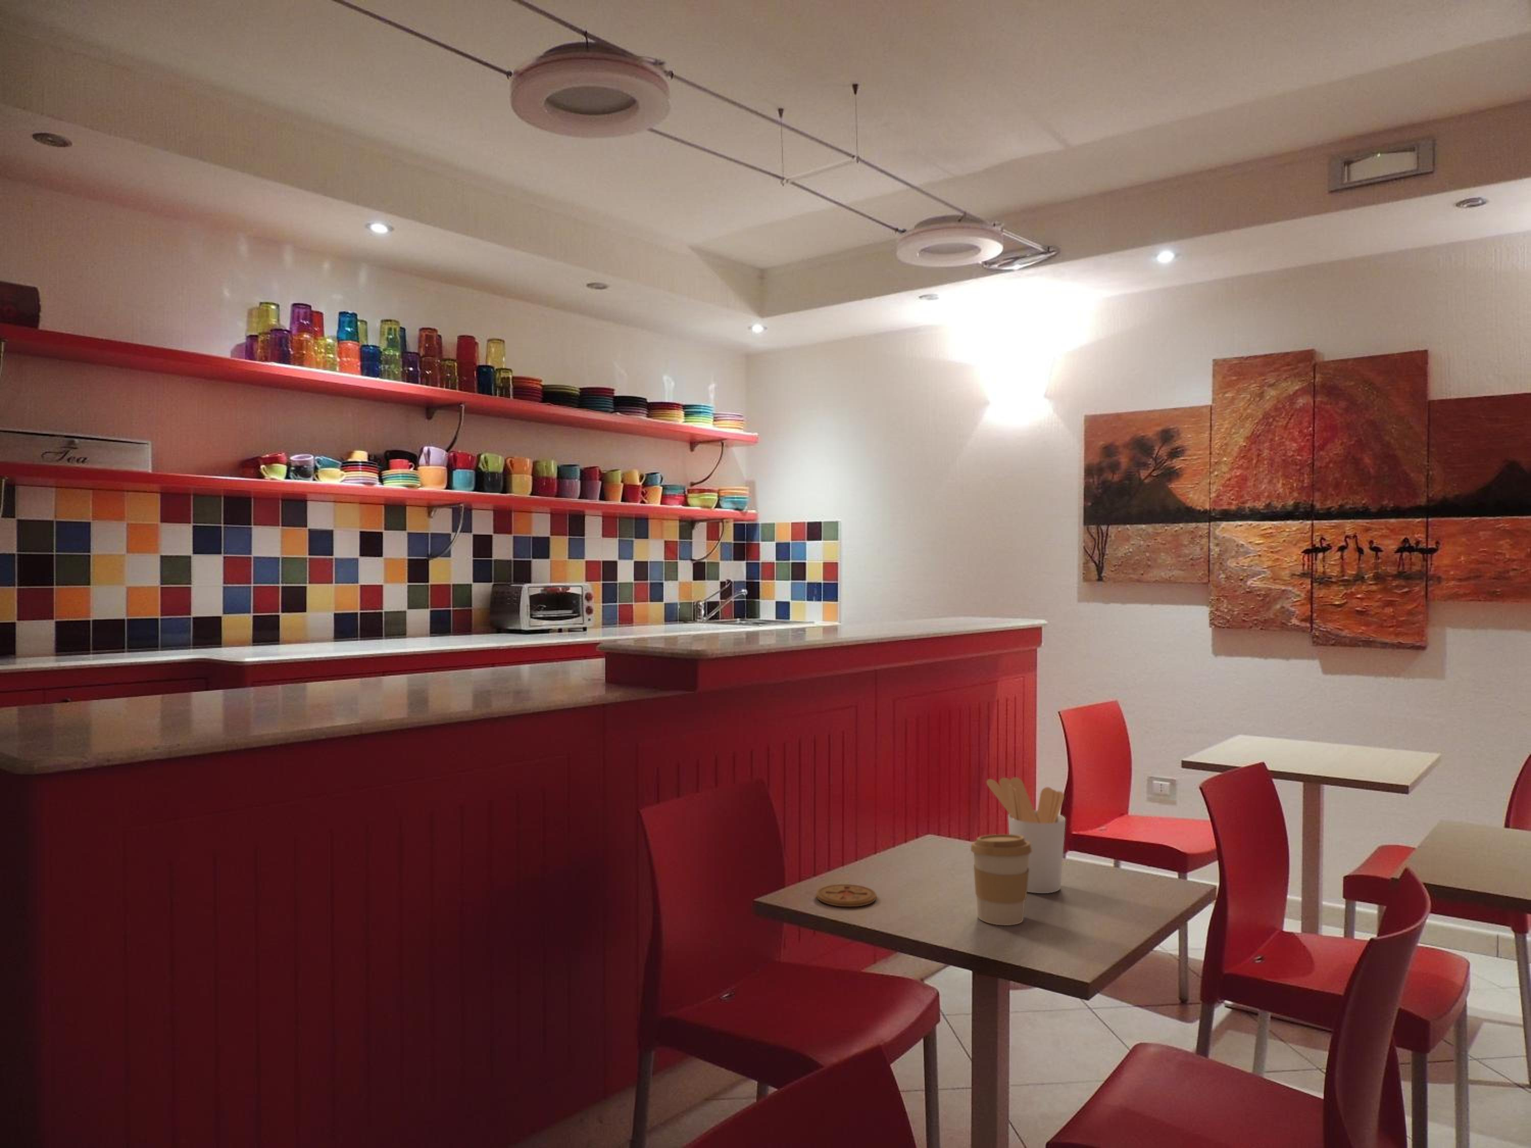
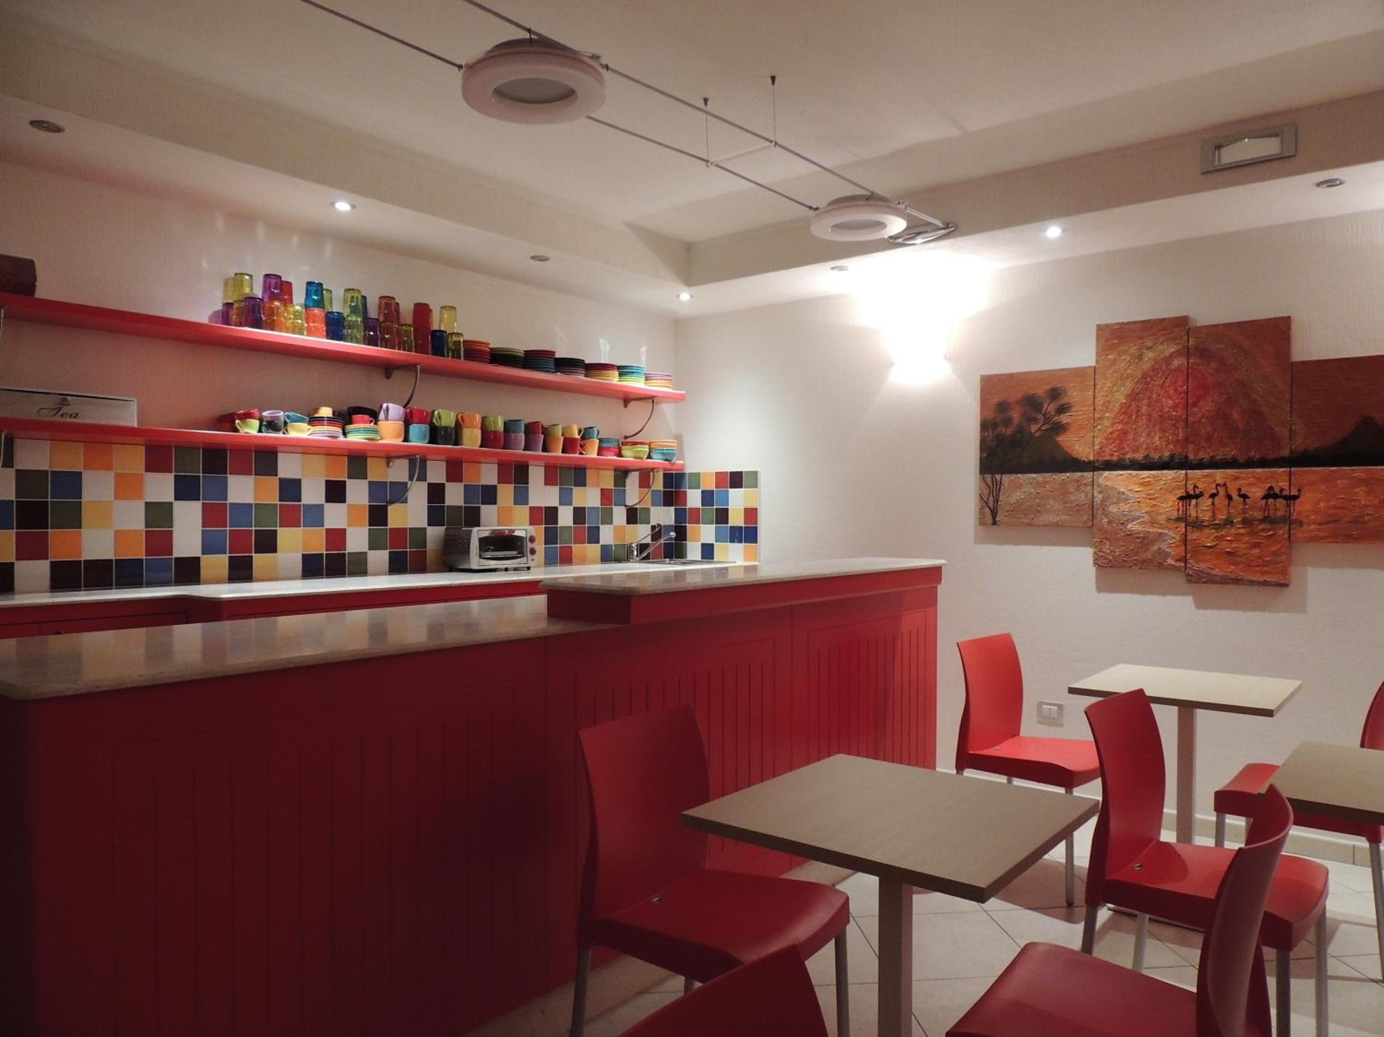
- coffee cup [970,833,1032,926]
- coaster [816,884,878,907]
- utensil holder [986,777,1066,894]
